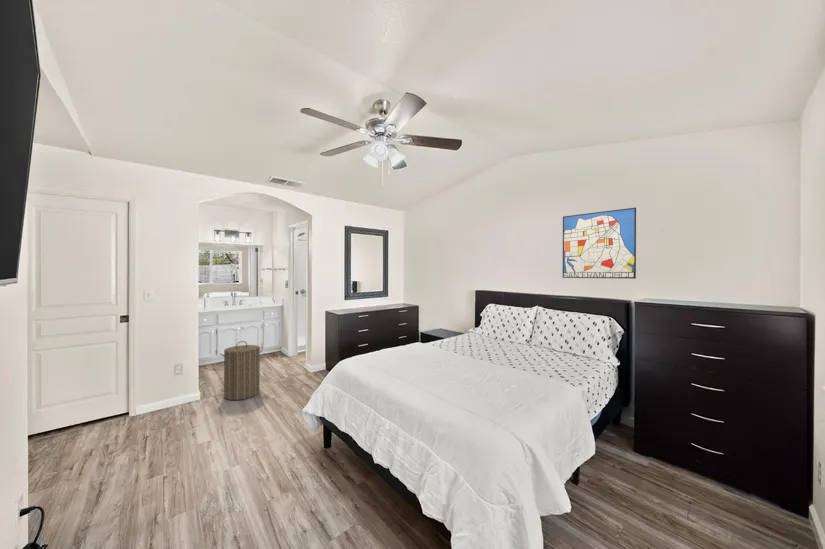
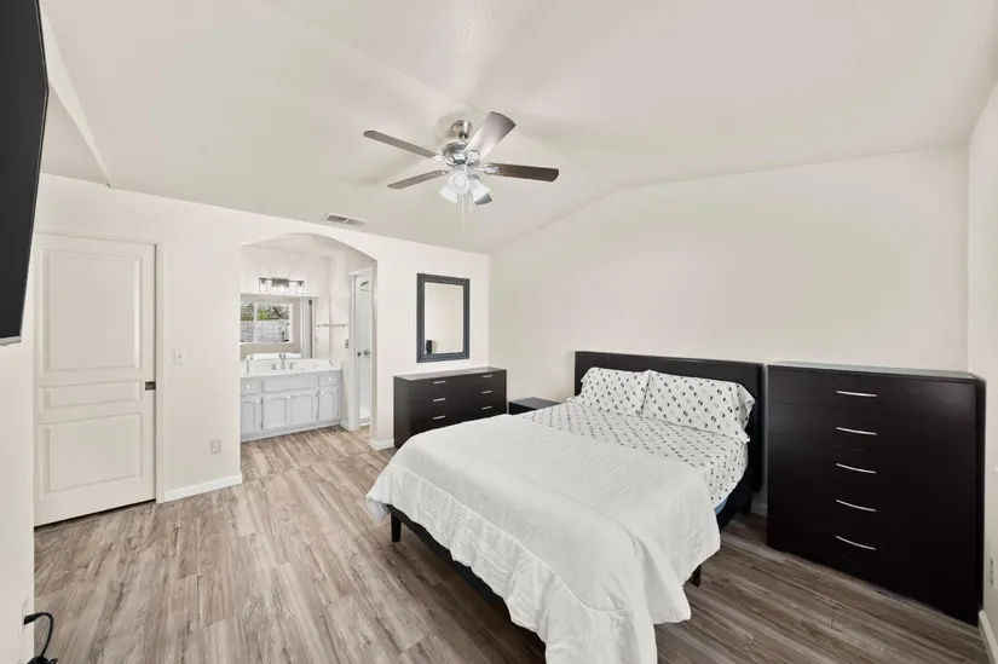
- laundry hamper [219,340,264,401]
- wall art [562,206,637,280]
